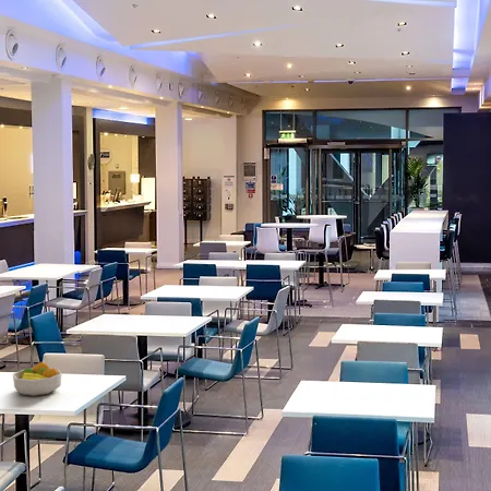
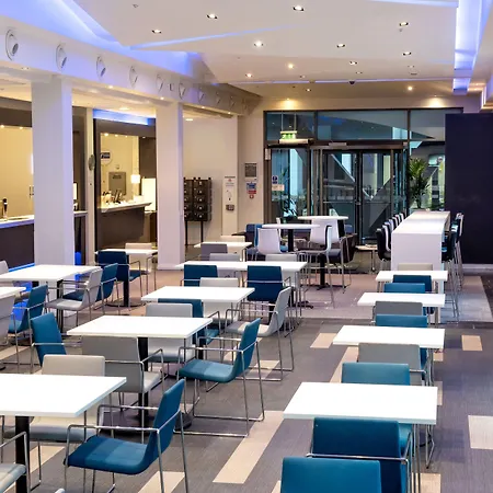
- fruit bowl [12,361,63,397]
